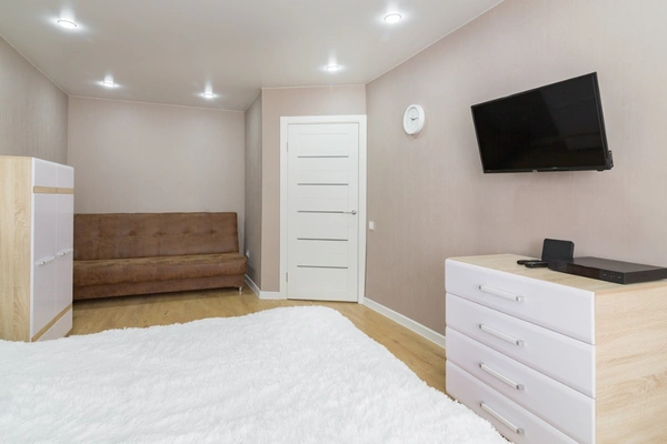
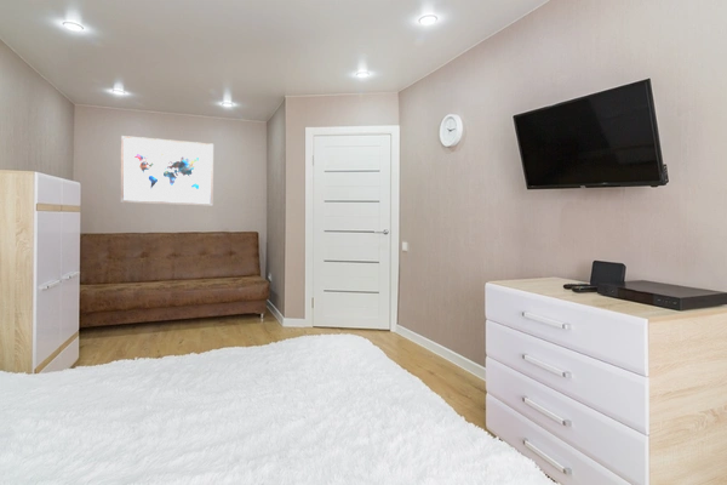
+ wall art [120,135,214,207]
